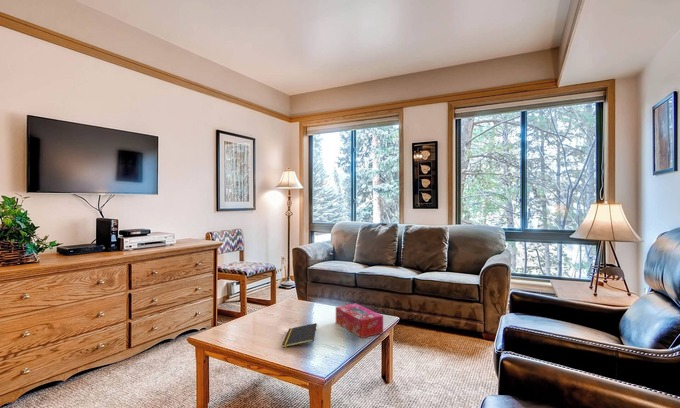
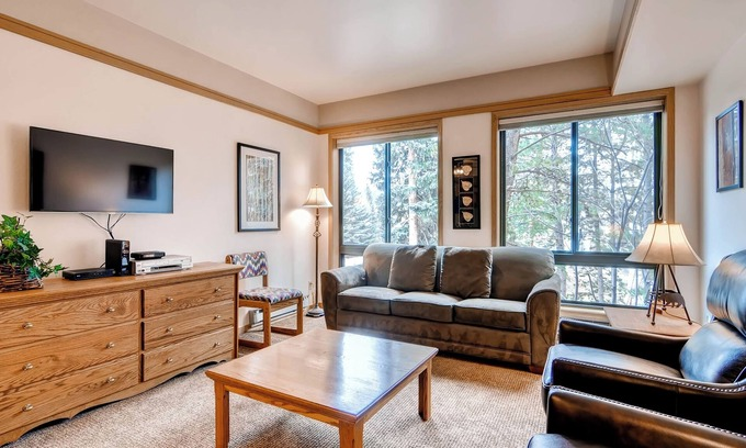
- notepad [281,322,318,349]
- tissue box [335,302,384,339]
